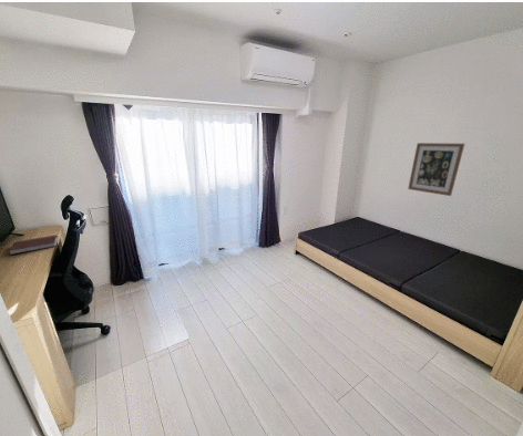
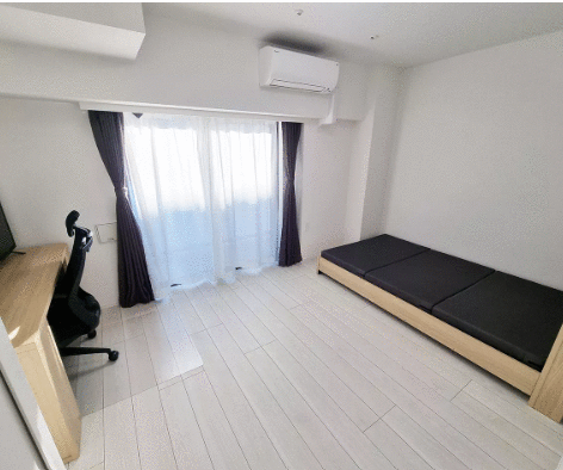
- wall art [407,142,465,197]
- notebook [8,233,59,256]
